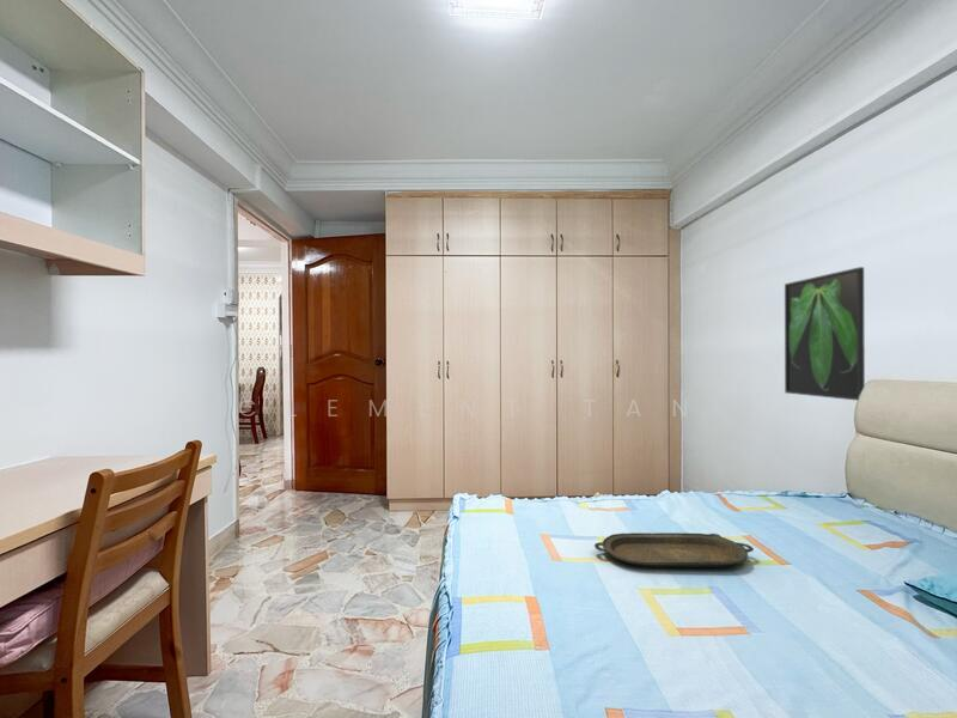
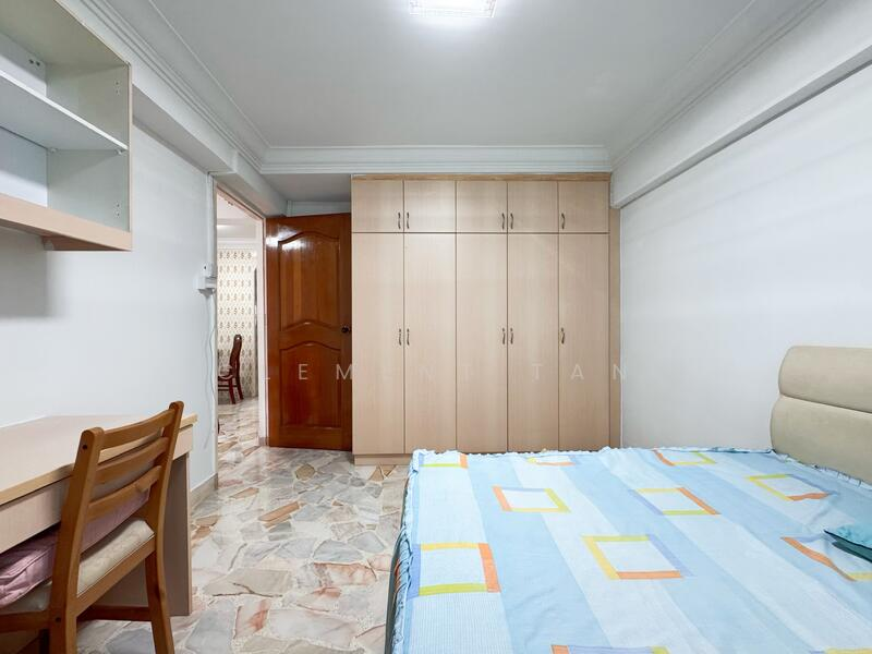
- serving tray [593,531,755,568]
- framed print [784,266,866,402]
